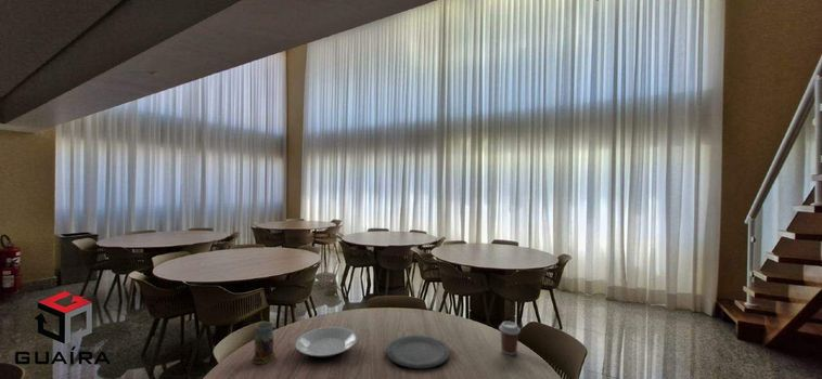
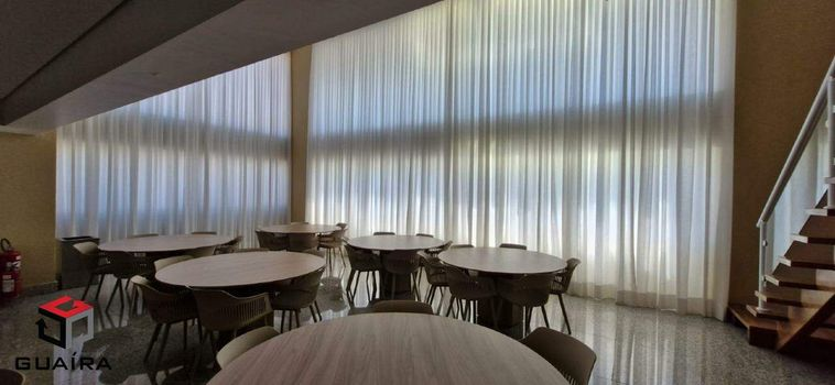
- plate [295,326,358,360]
- mug [252,321,277,365]
- plate [385,334,451,369]
- coffee cup [498,321,522,356]
